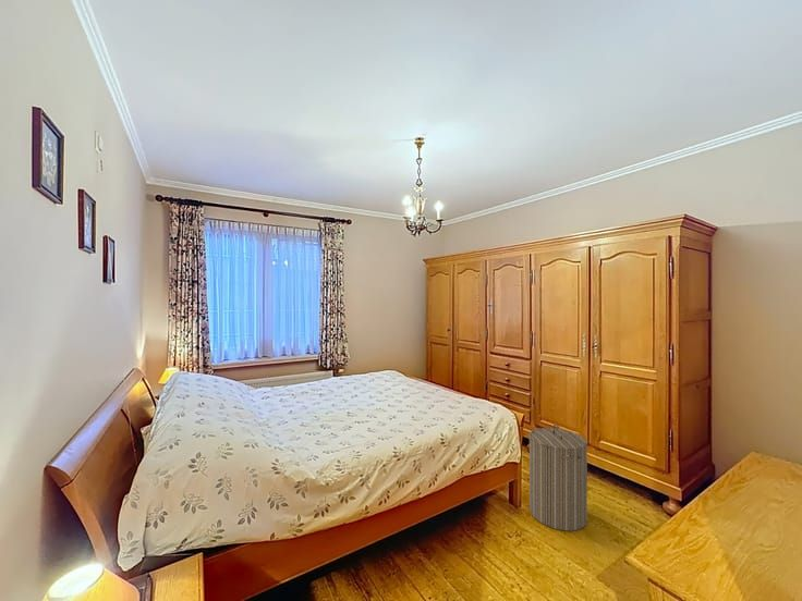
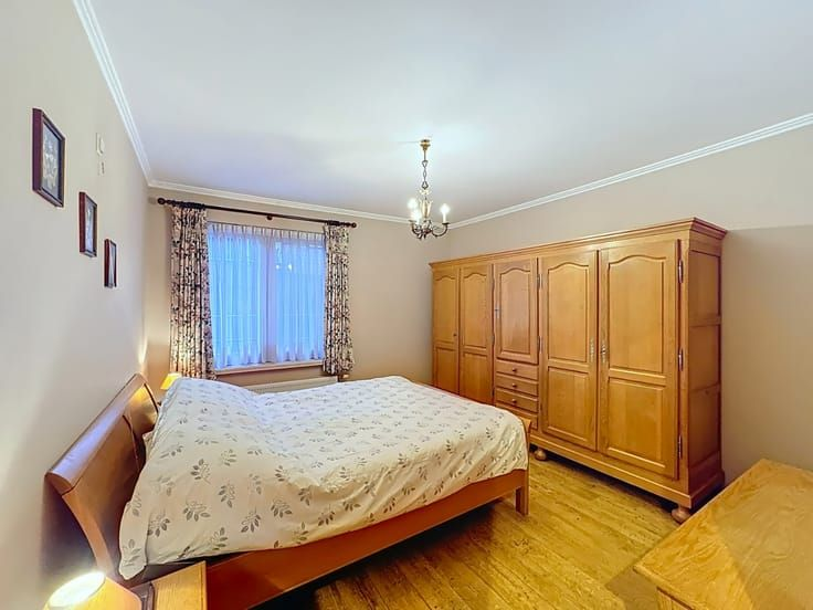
- laundry hamper [527,424,588,532]
